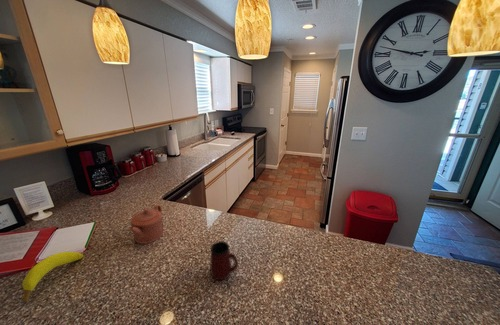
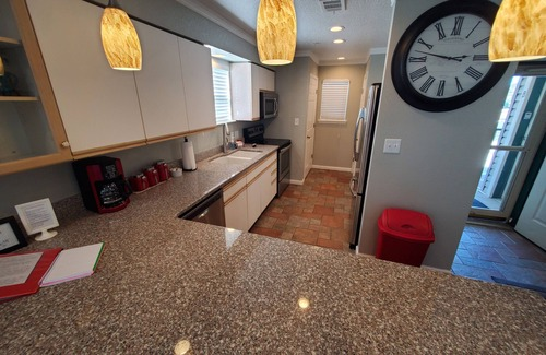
- mug [209,240,239,281]
- teapot [129,204,164,245]
- banana [21,251,84,303]
